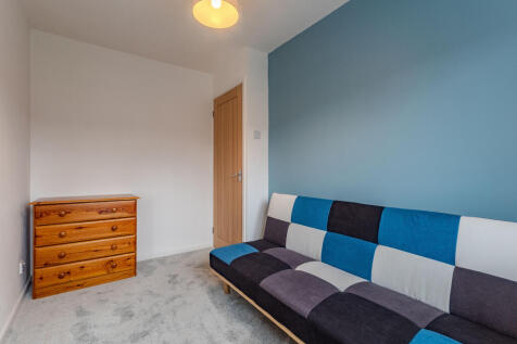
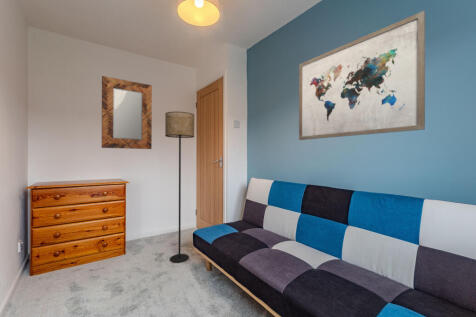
+ floor lamp [164,111,195,264]
+ wall art [298,10,426,141]
+ home mirror [101,75,153,150]
